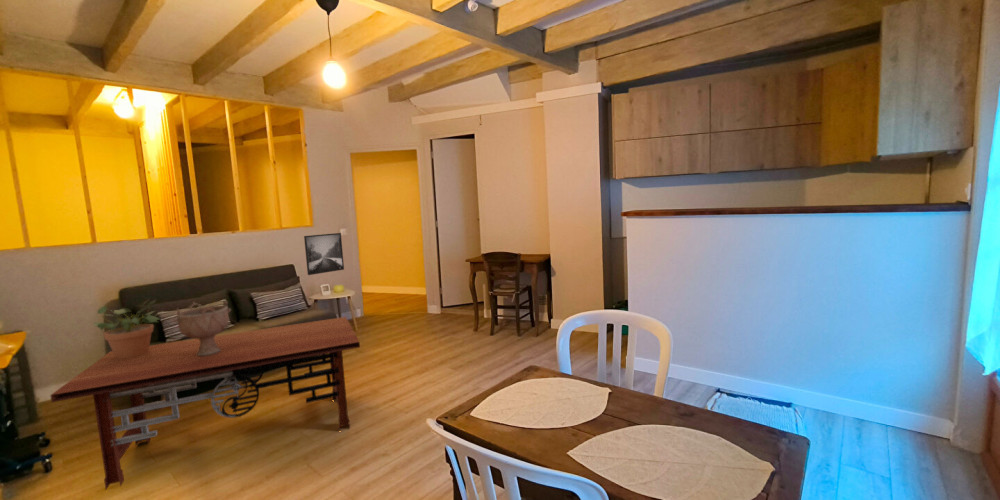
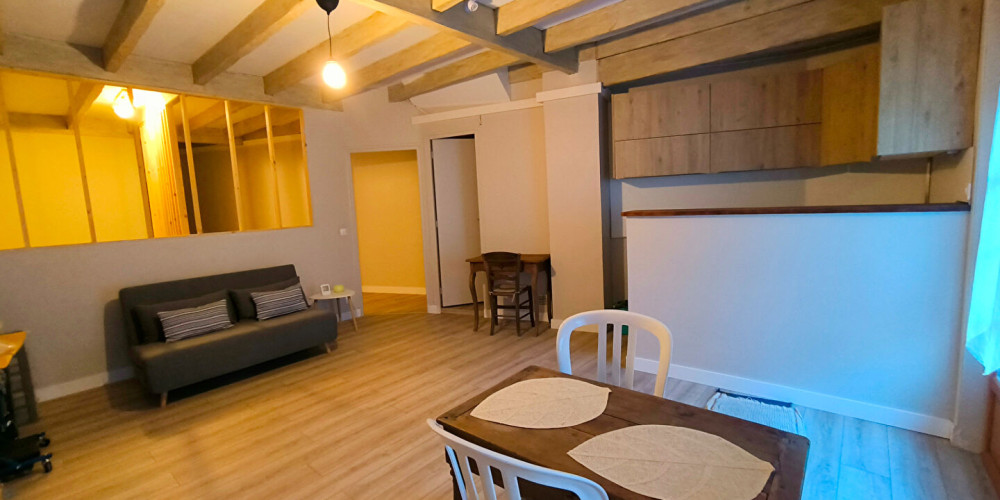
- potted plant [92,299,166,359]
- coffee table [49,316,361,490]
- decorative bowl [173,298,232,356]
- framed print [303,232,345,276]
